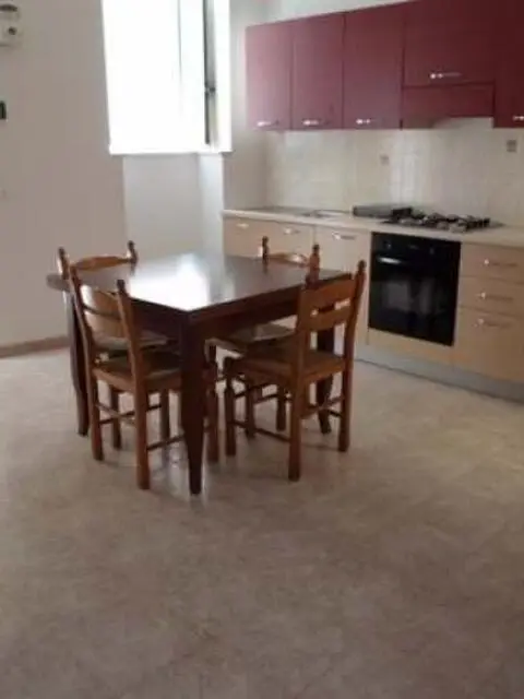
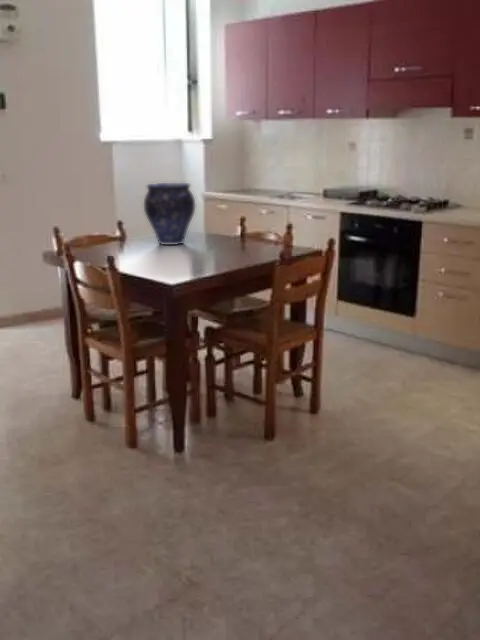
+ vase [143,182,196,246]
